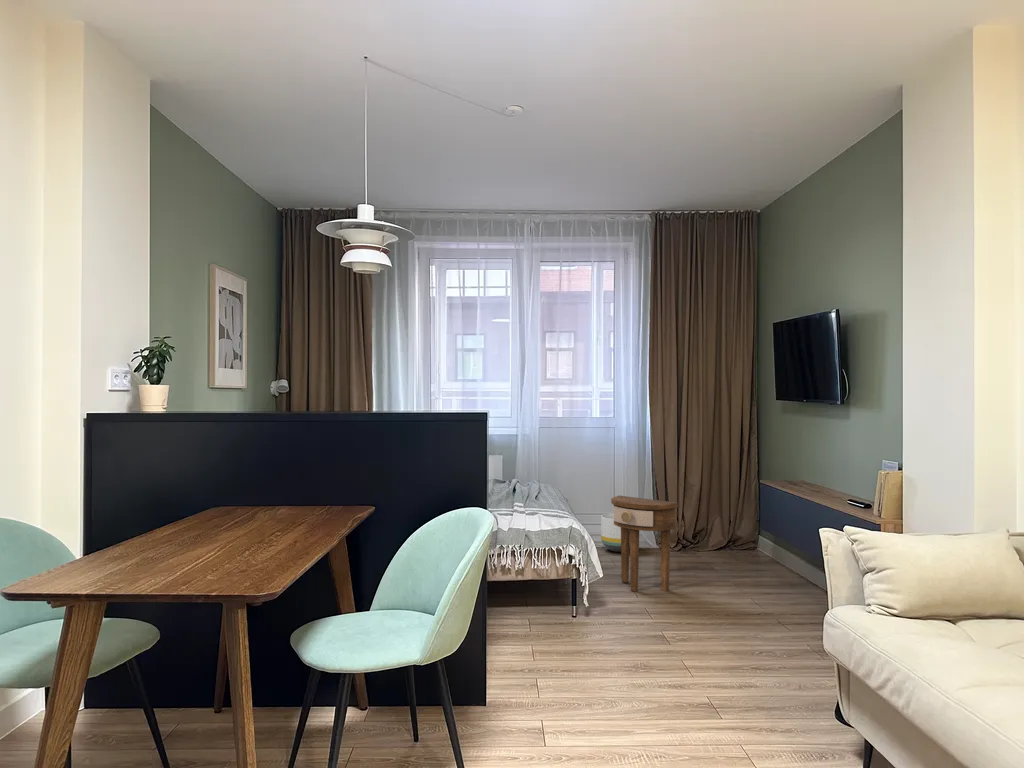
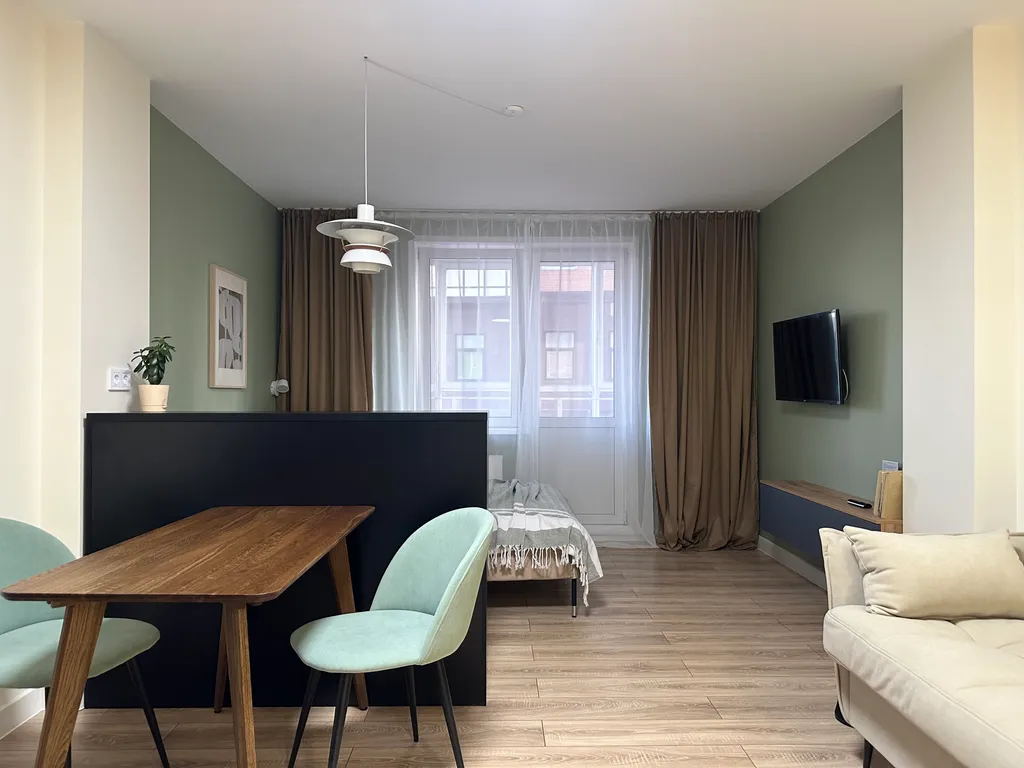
- side table [610,495,679,592]
- planter [600,512,630,553]
